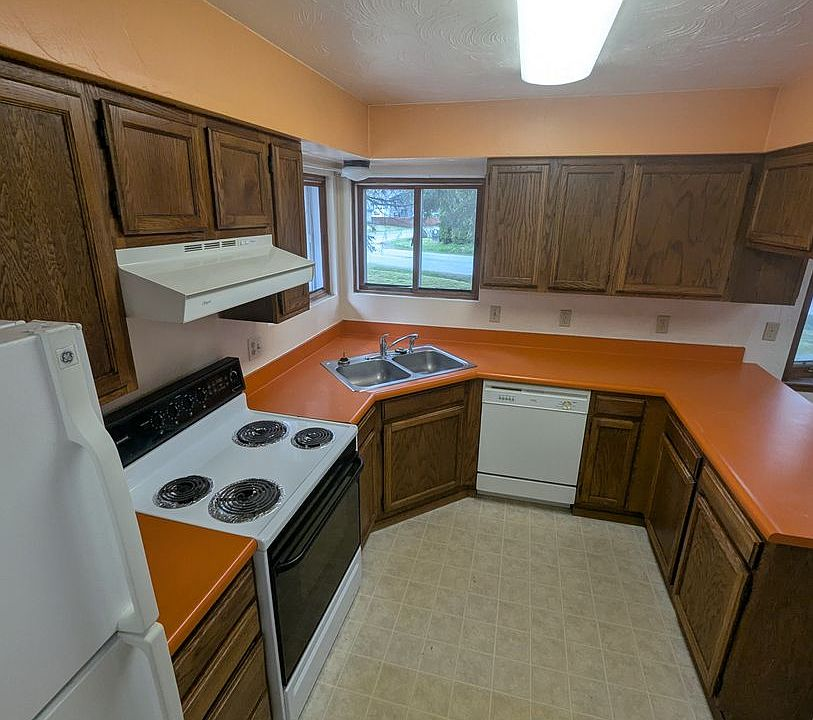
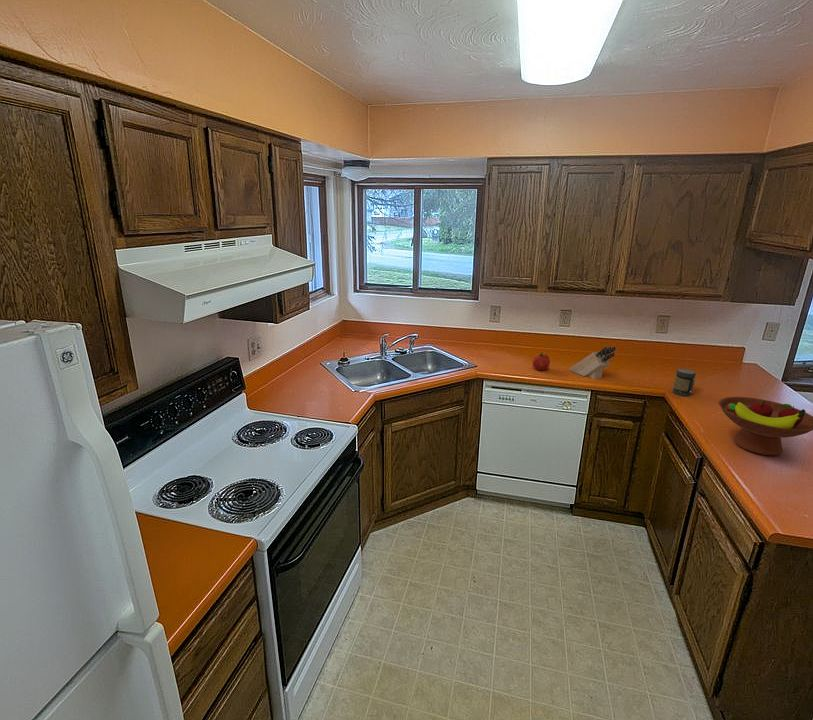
+ knife block [568,346,617,380]
+ jar [672,368,697,397]
+ fruit bowl [717,396,813,457]
+ apple [532,352,551,371]
